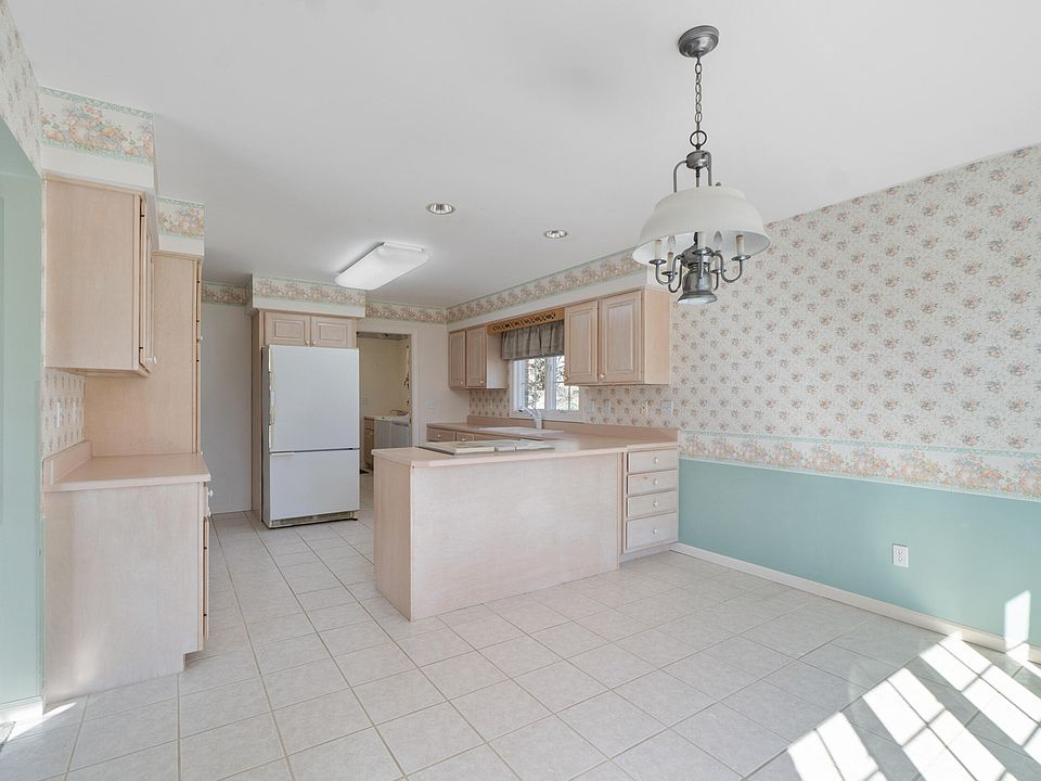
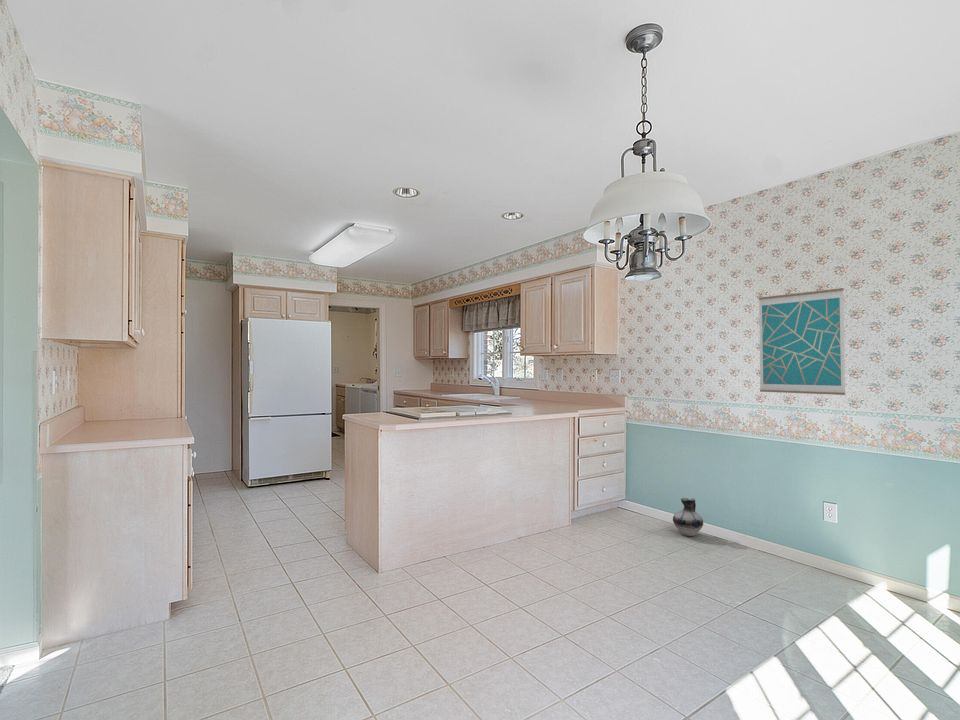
+ ceramic jug [672,497,704,537]
+ wall art [758,287,846,396]
